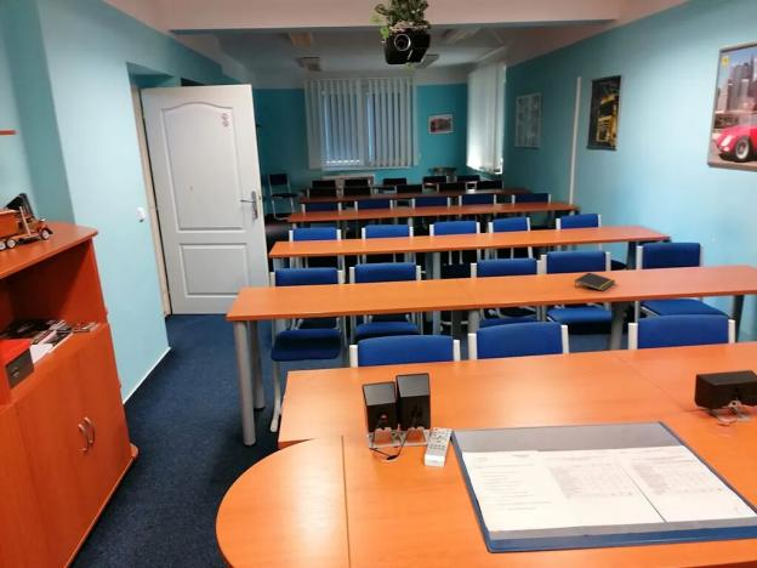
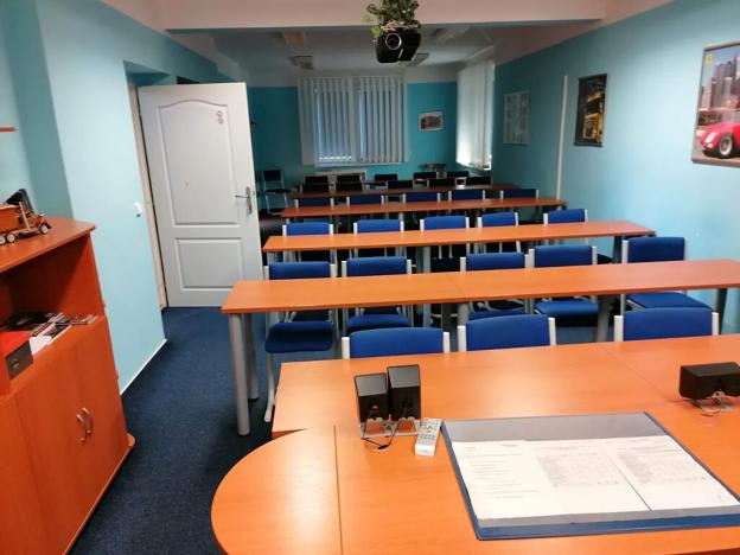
- notepad [574,271,616,292]
